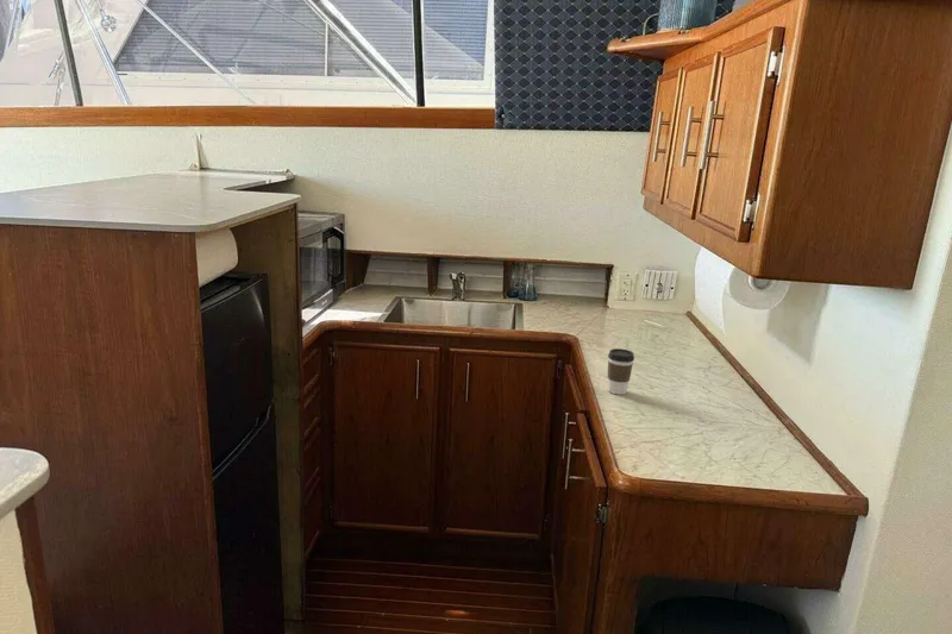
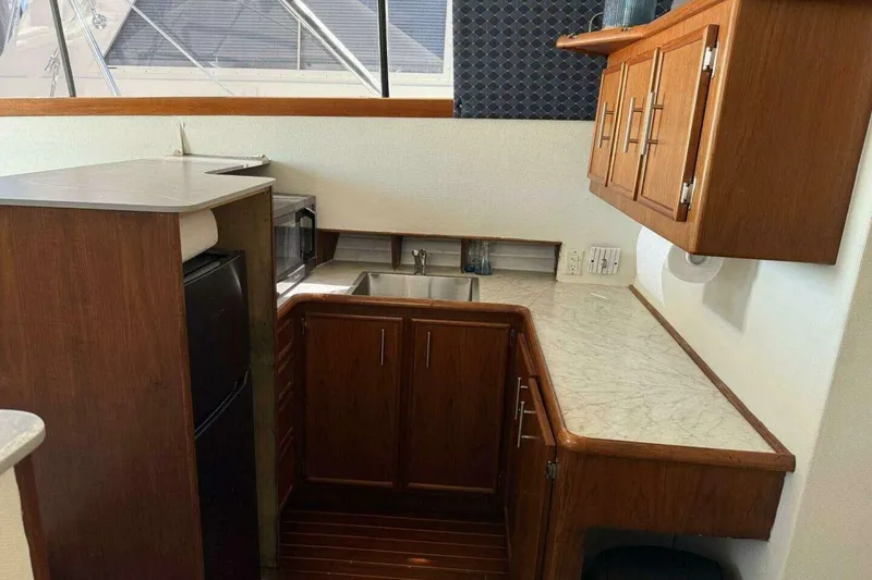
- coffee cup [607,347,635,396]
